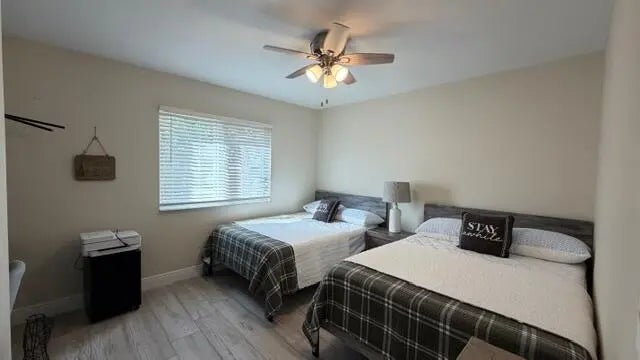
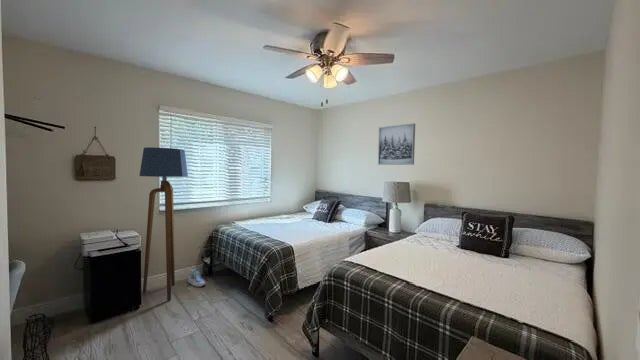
+ floor lamp [138,146,189,301]
+ shoe [187,268,207,288]
+ wall art [377,122,416,166]
